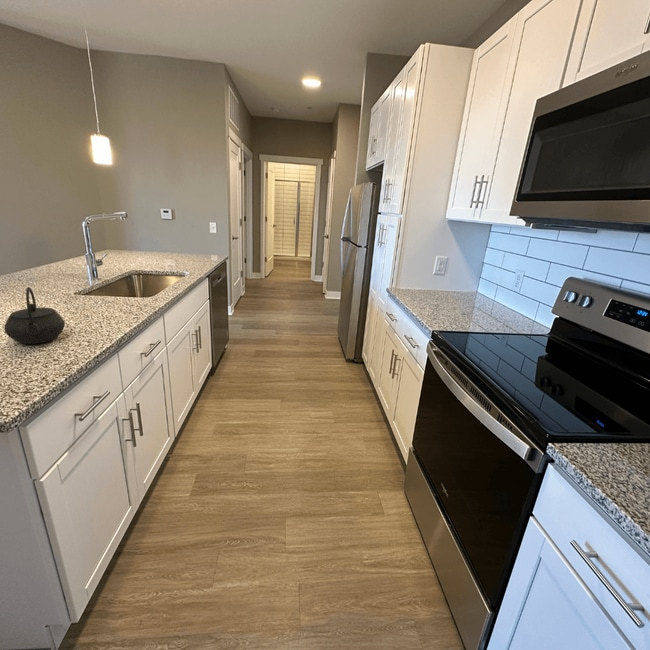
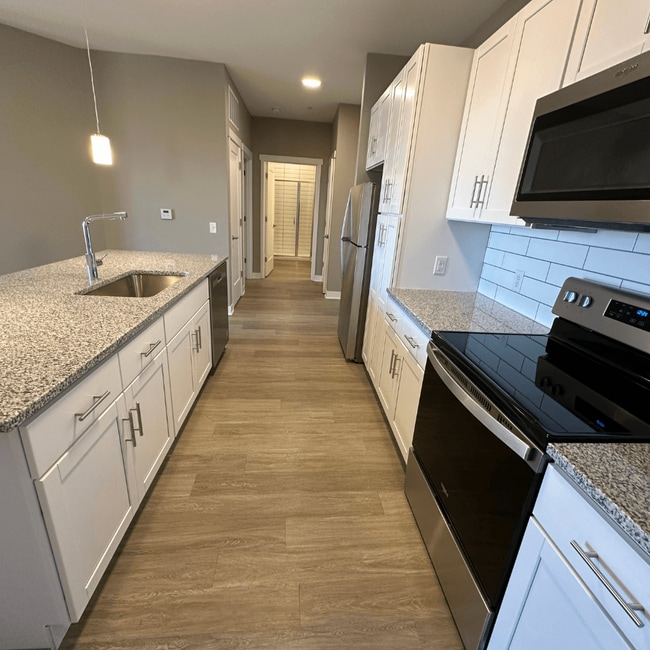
- kettle [3,286,66,345]
